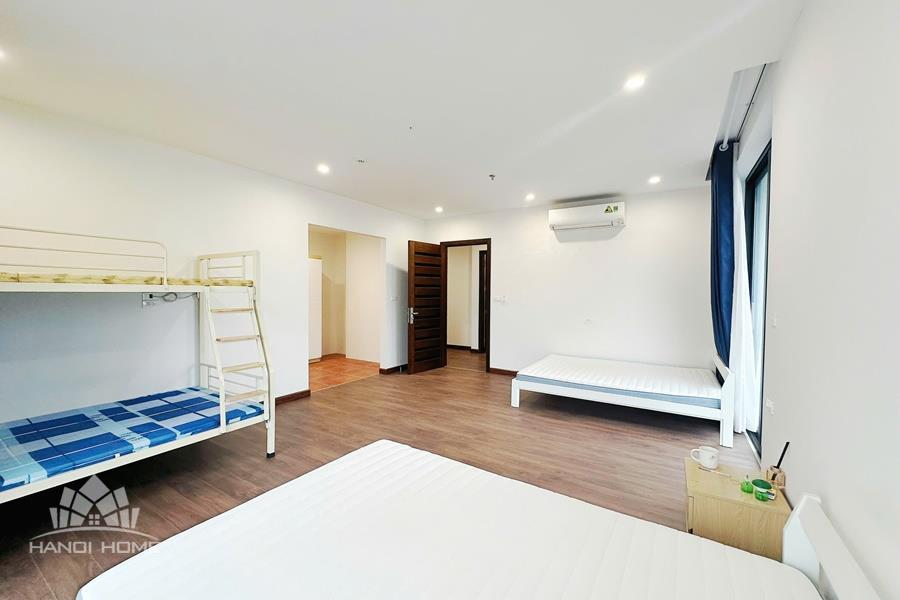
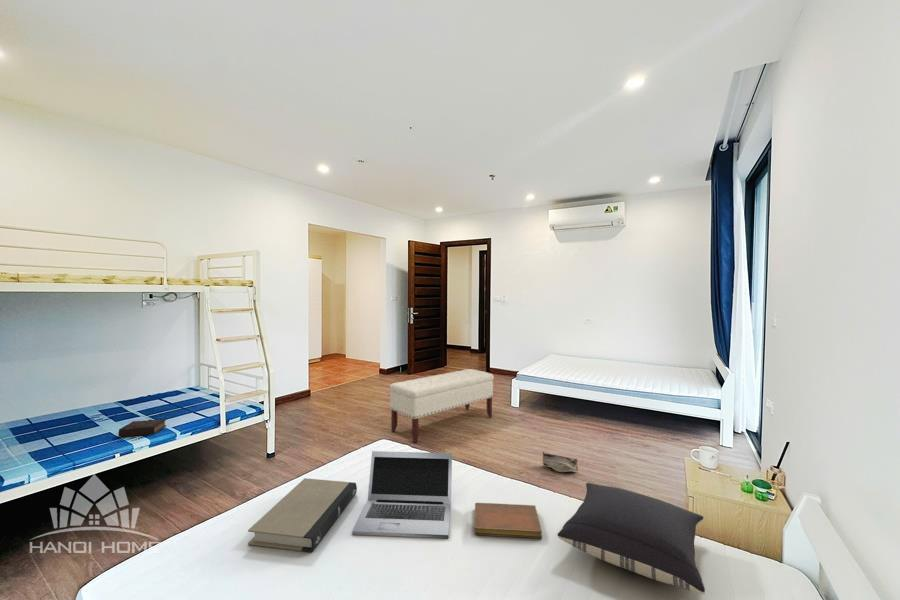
+ bag [542,451,579,473]
+ bench [389,368,495,444]
+ book [247,477,358,553]
+ notebook [474,502,543,539]
+ book [118,418,167,438]
+ pillow [556,482,706,595]
+ laptop [351,450,453,539]
